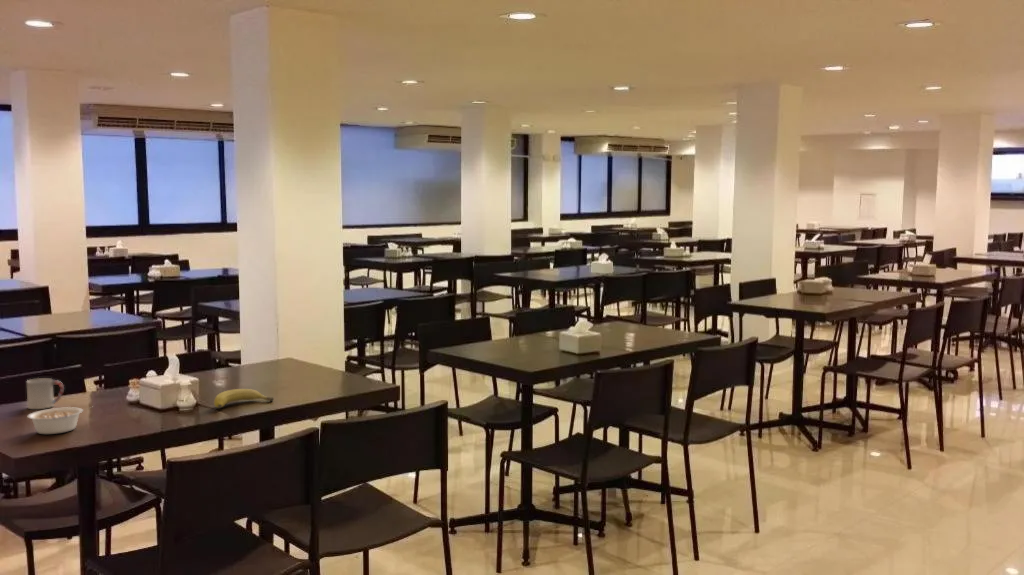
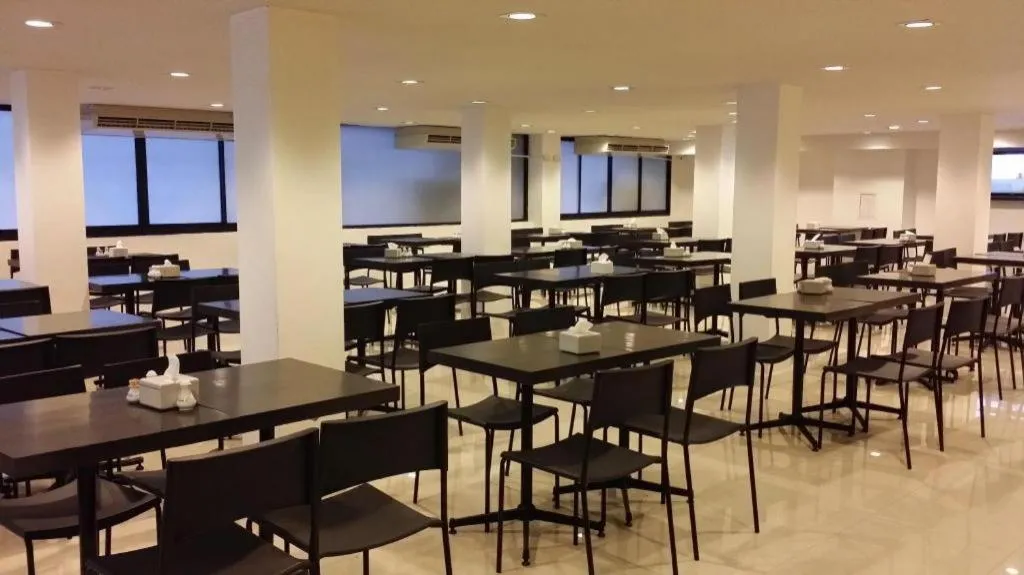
- cup [26,377,65,410]
- fruit [213,388,275,409]
- legume [27,405,95,435]
